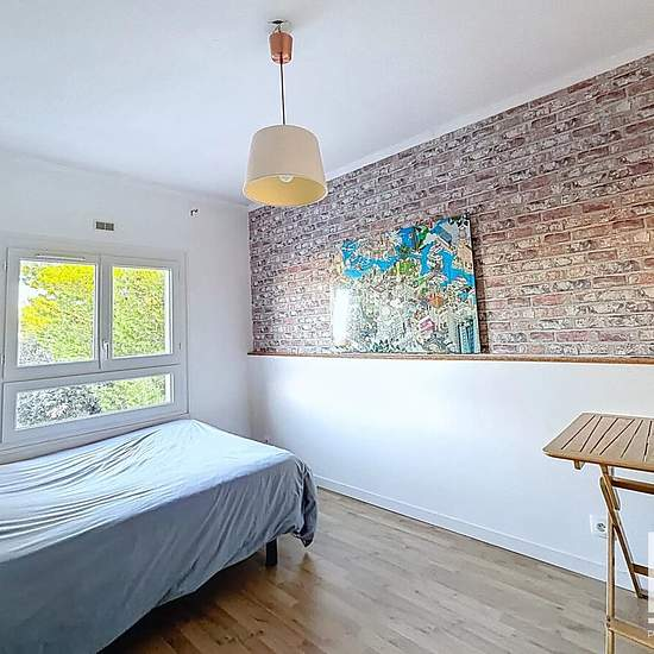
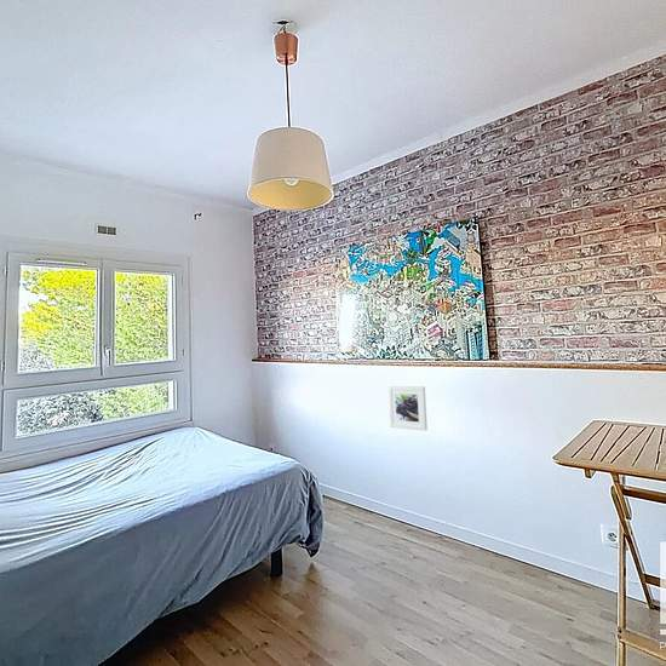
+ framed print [387,385,429,431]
